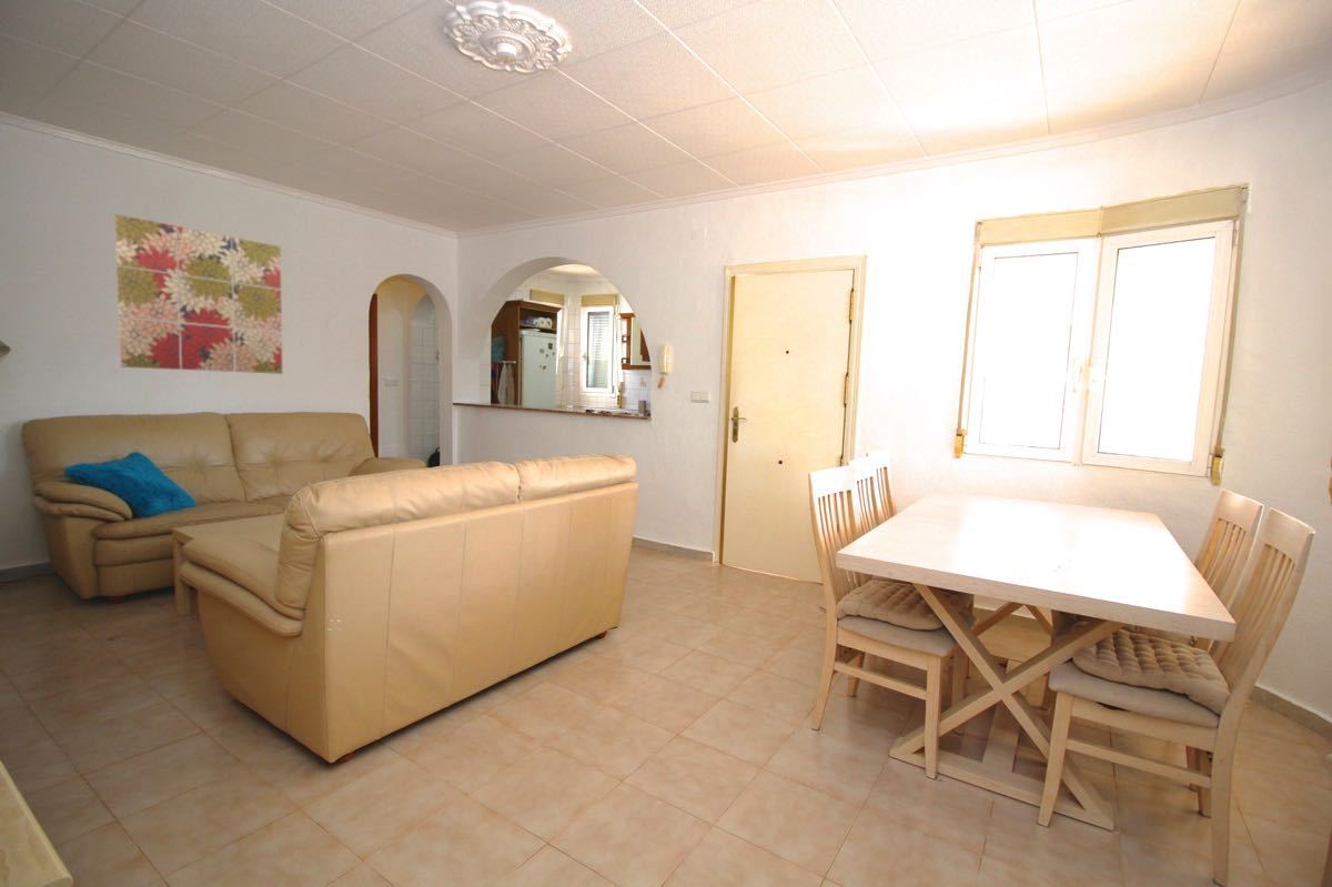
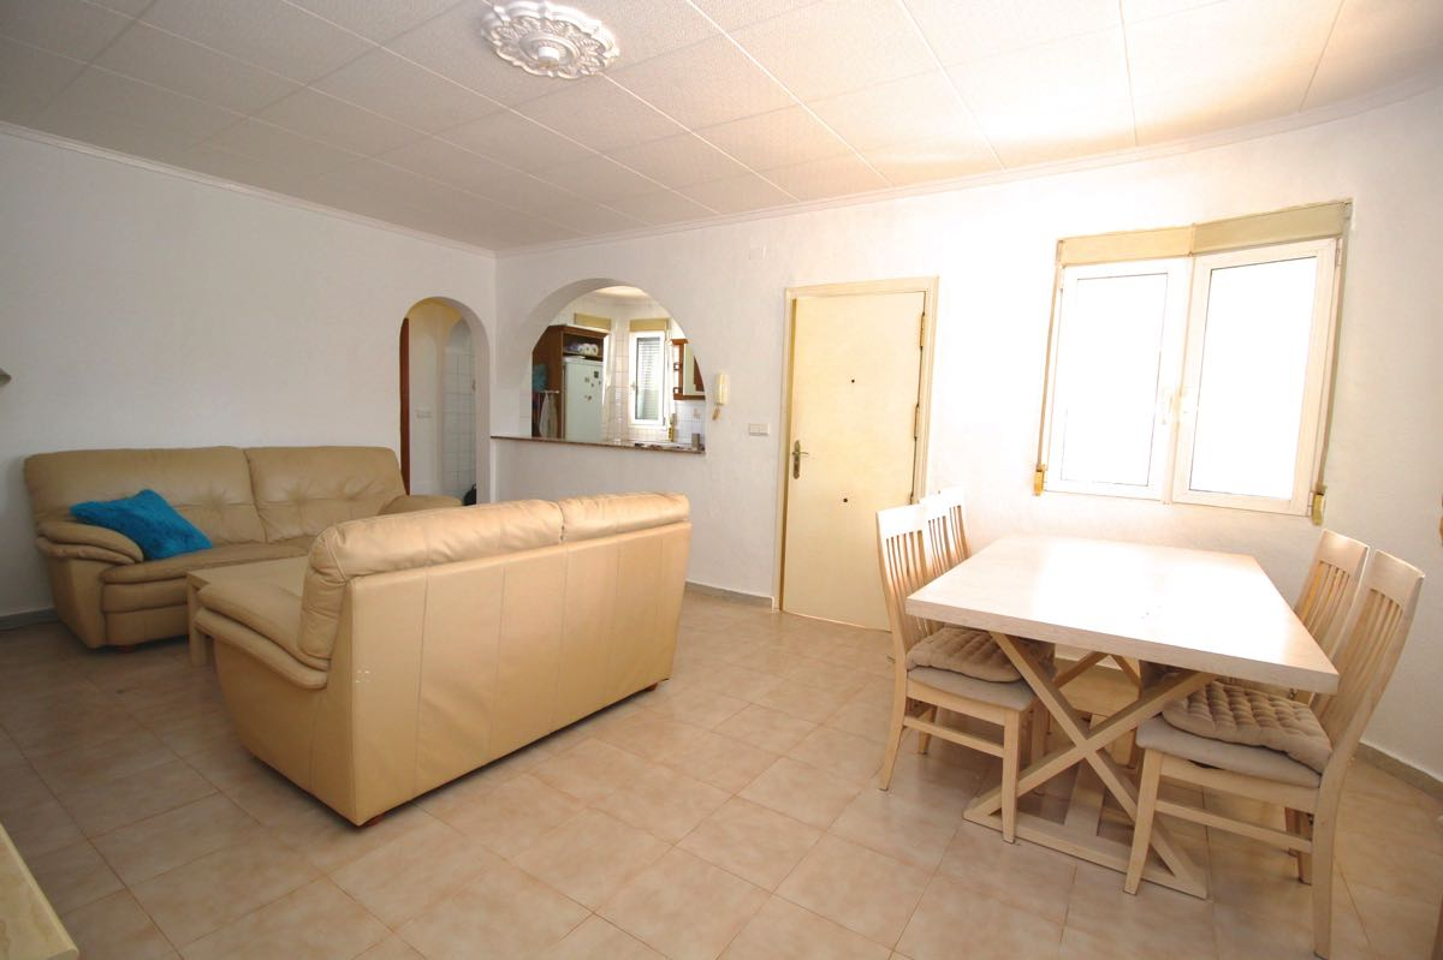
- wall art [113,213,283,375]
